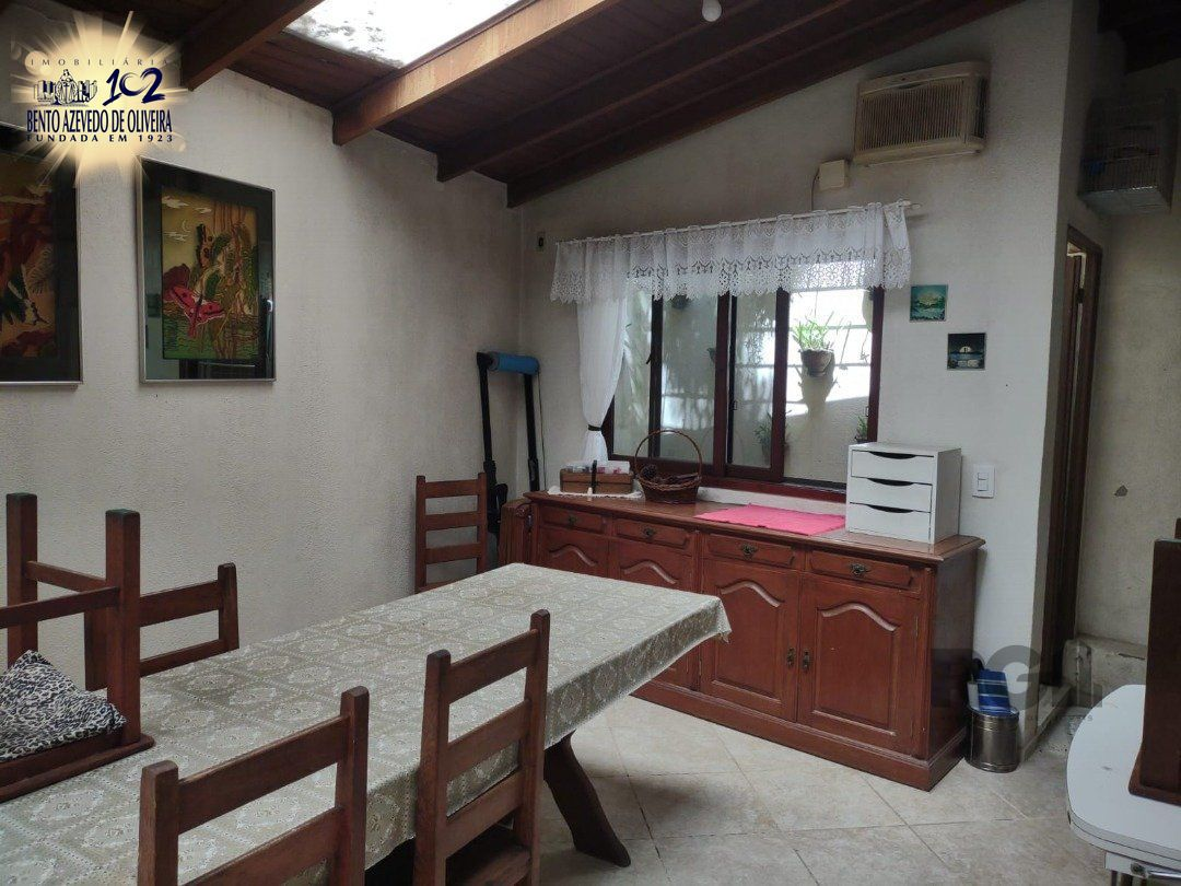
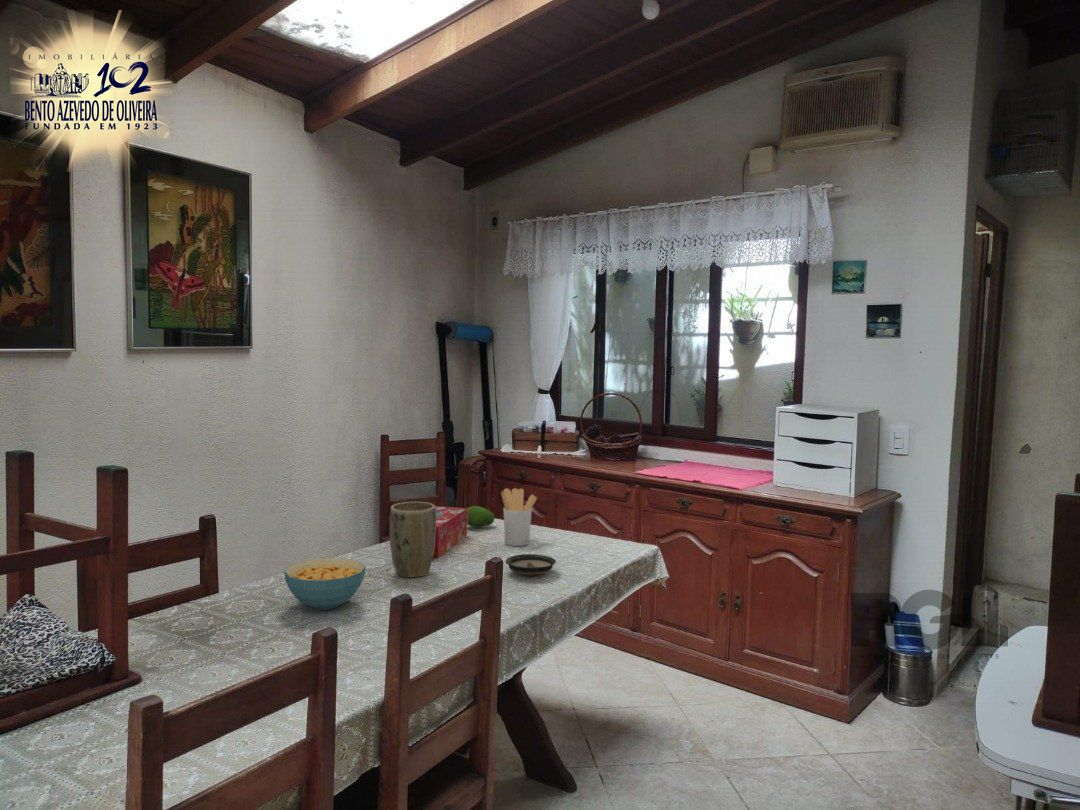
+ utensil holder [501,487,538,547]
+ plant pot [389,501,436,578]
+ saucer [505,553,557,577]
+ fruit [467,505,496,529]
+ cereal bowl [283,557,366,611]
+ tissue box [433,505,468,559]
